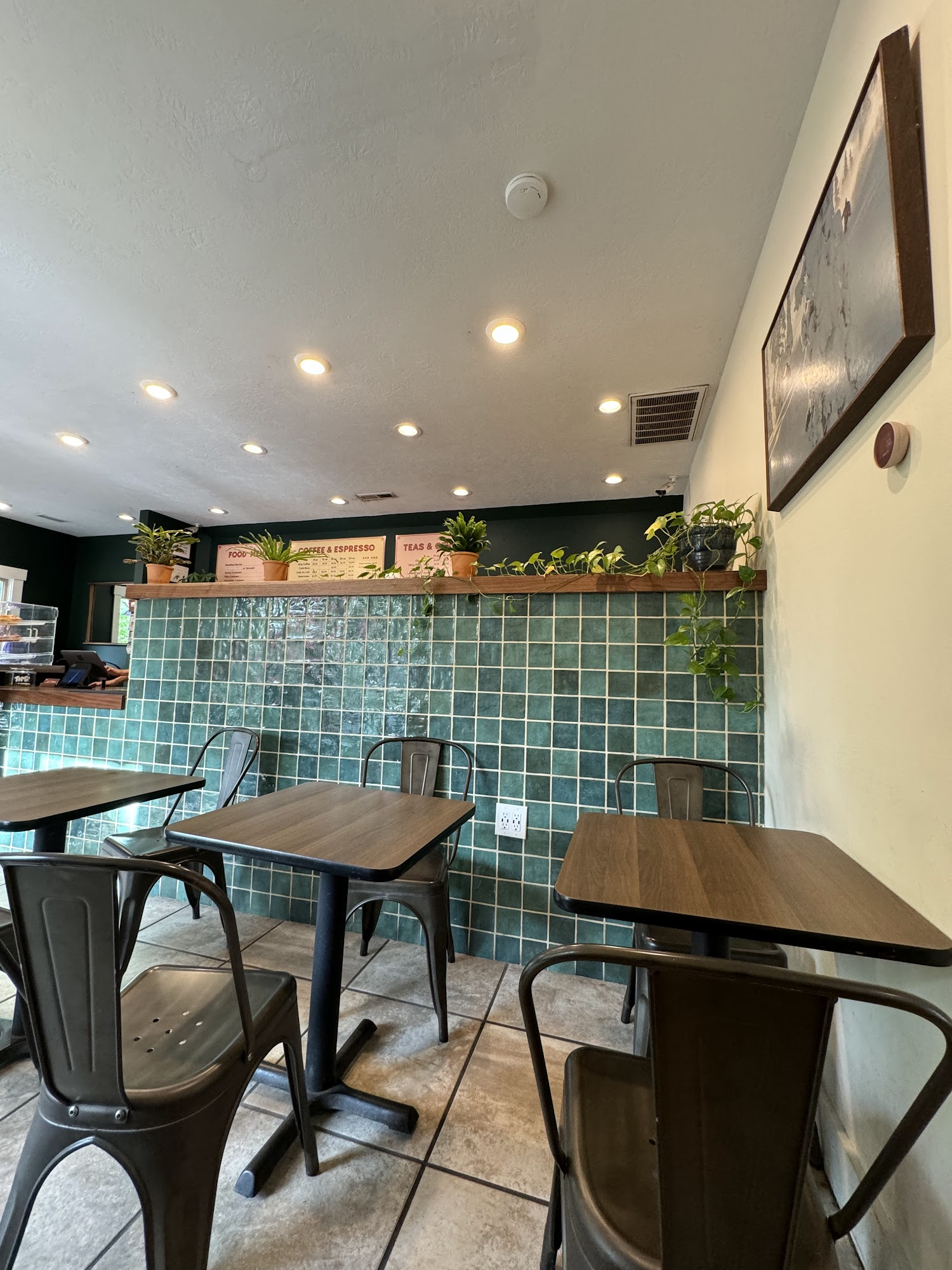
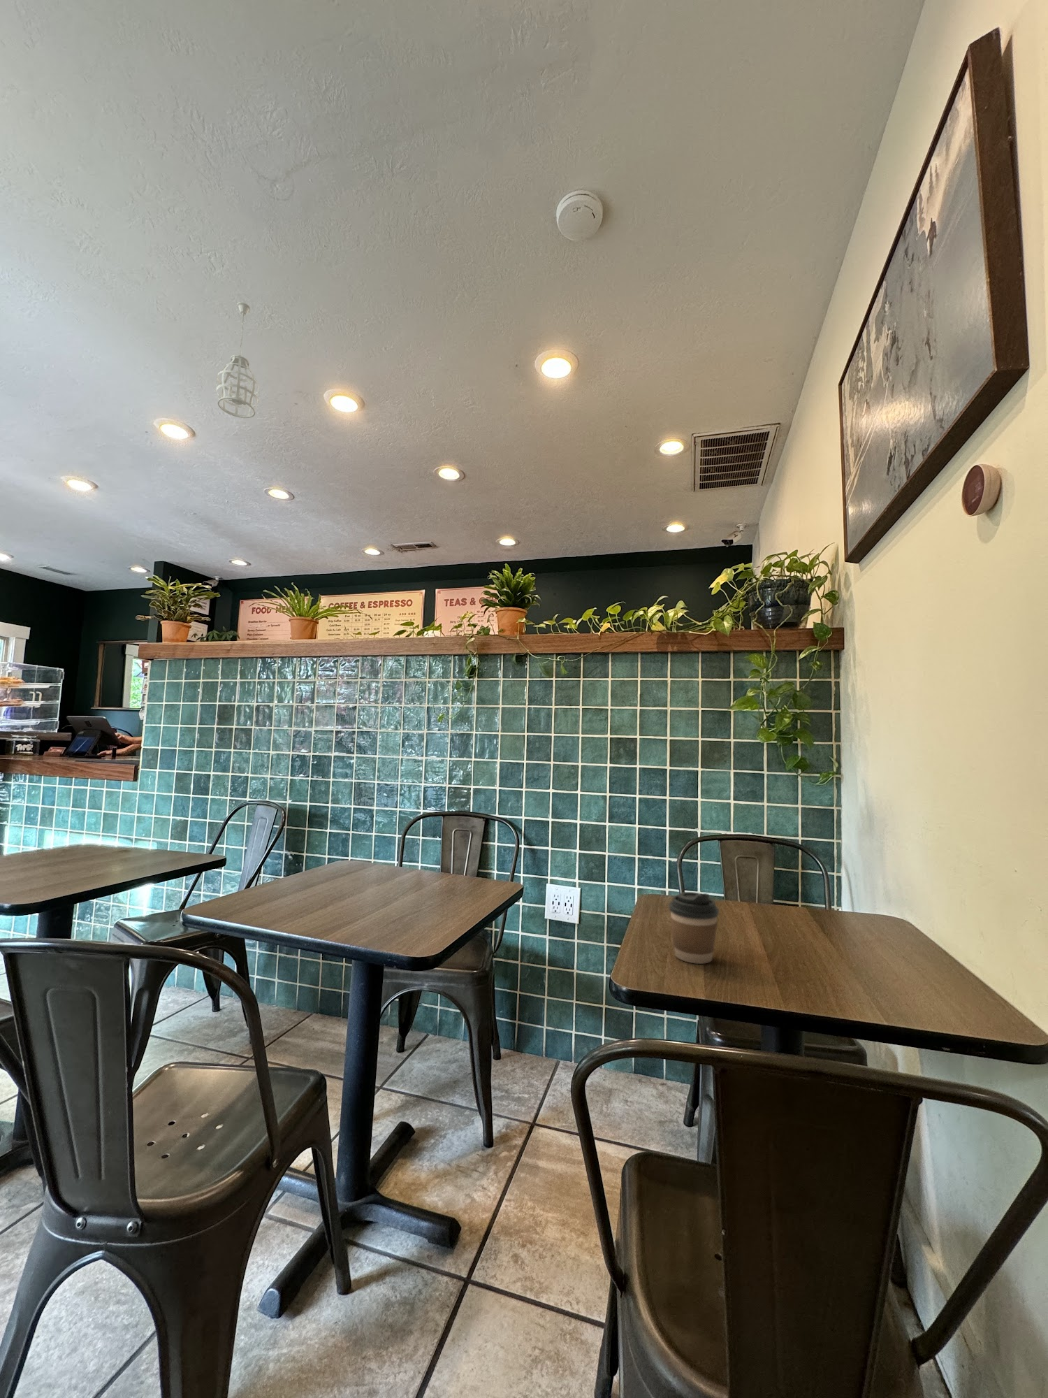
+ pendant light [215,302,260,418]
+ coffee cup [668,892,720,964]
